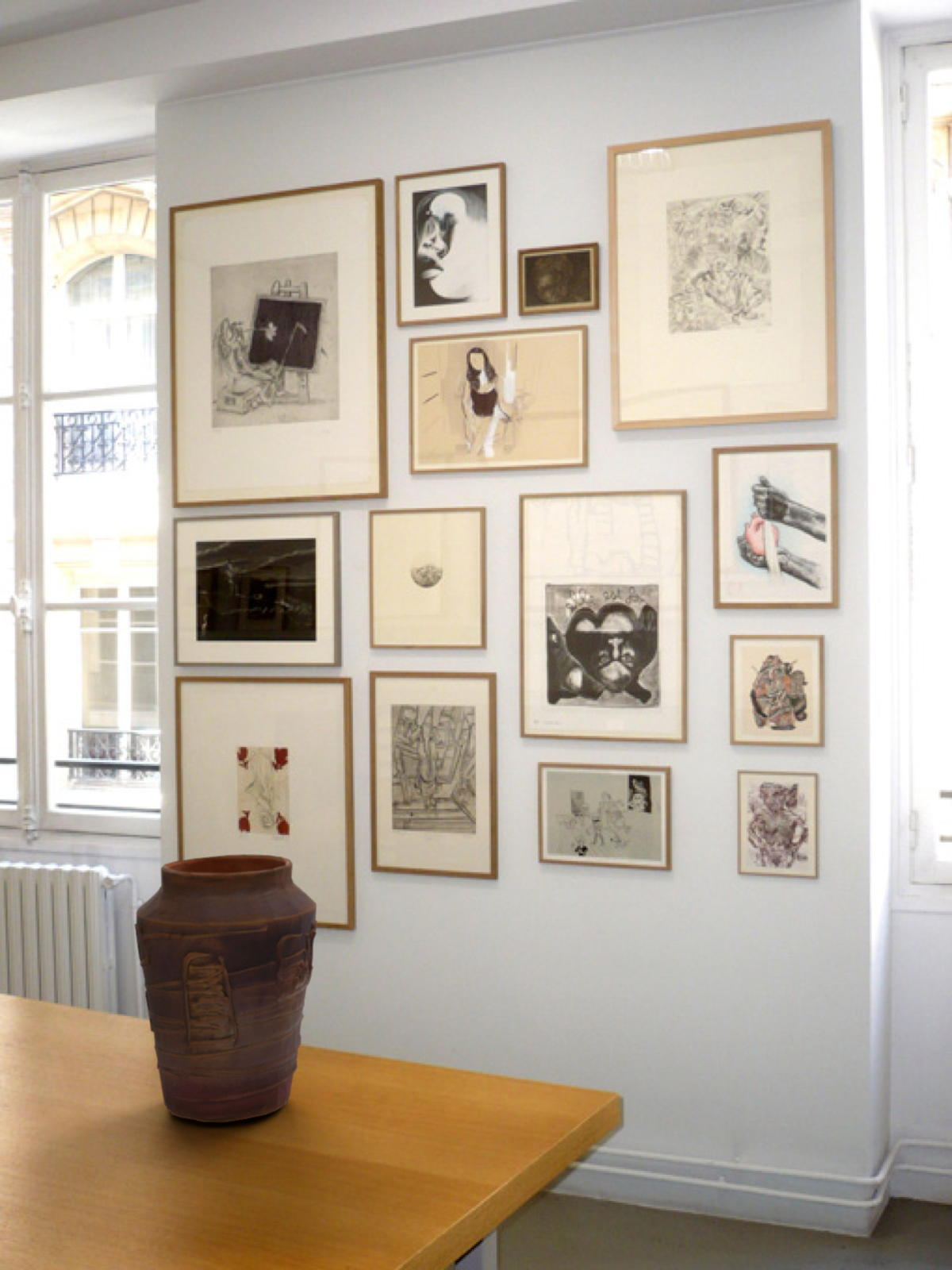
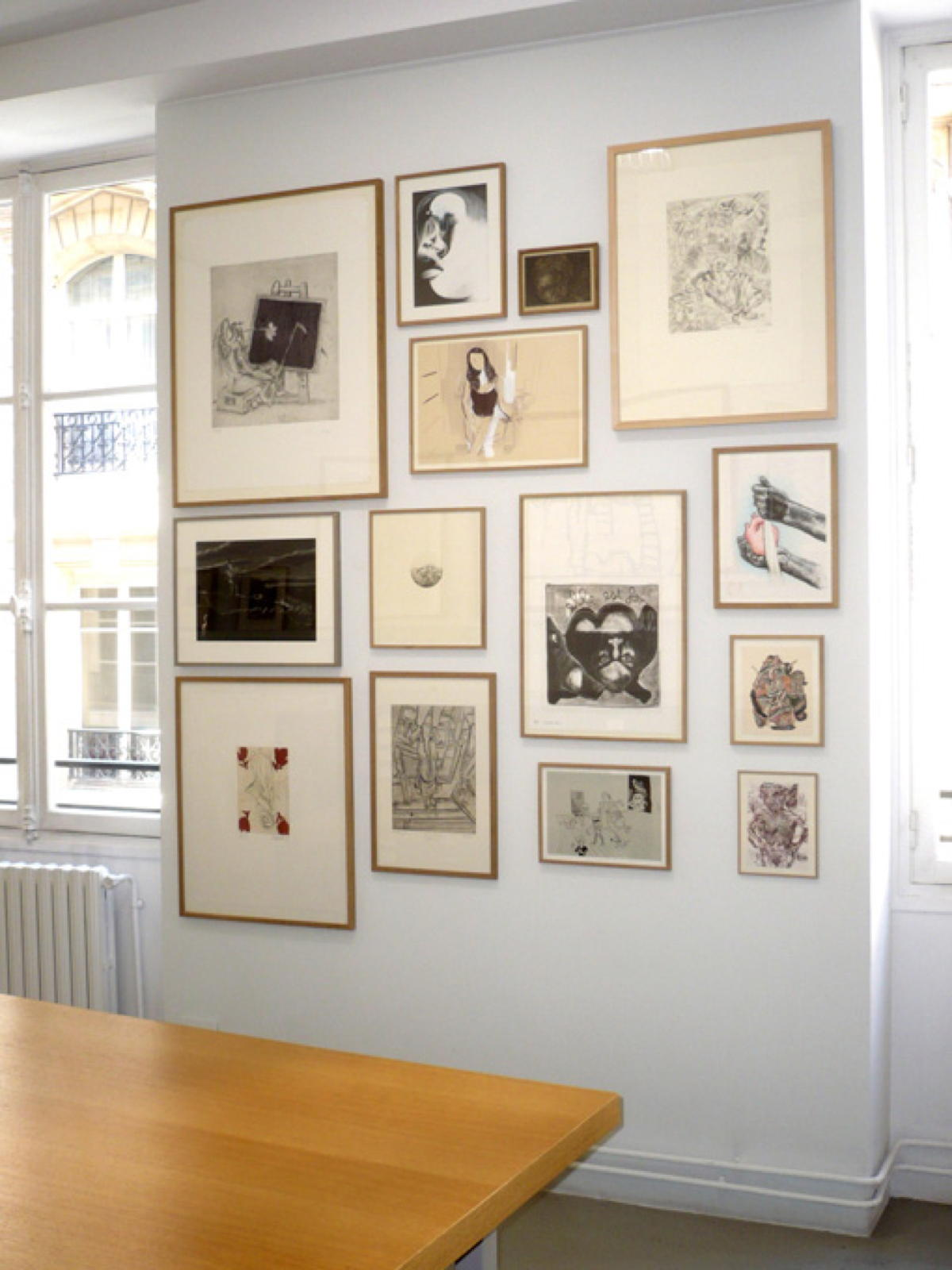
- vase [133,853,318,1123]
